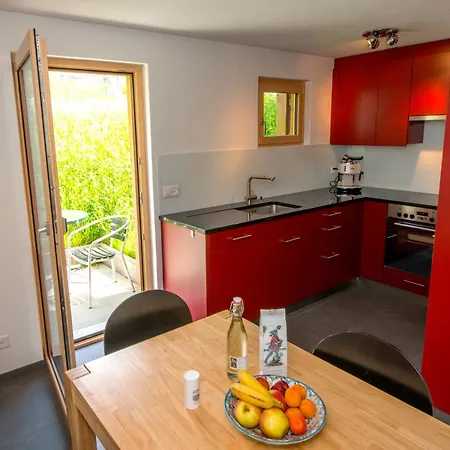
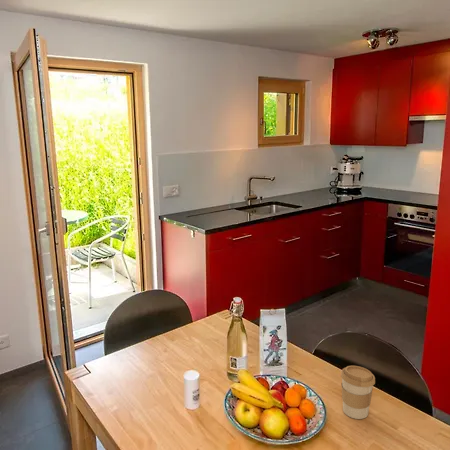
+ coffee cup [340,365,376,420]
